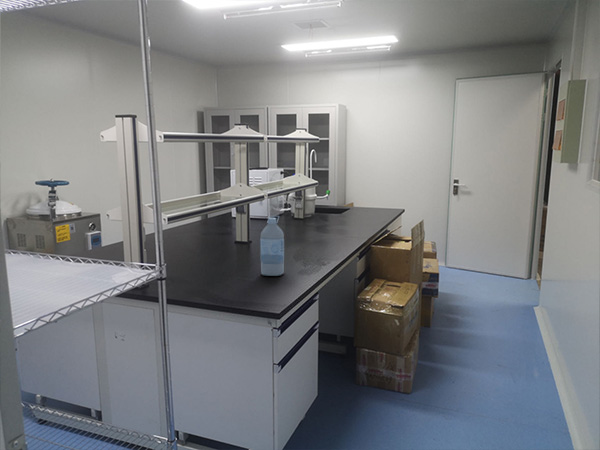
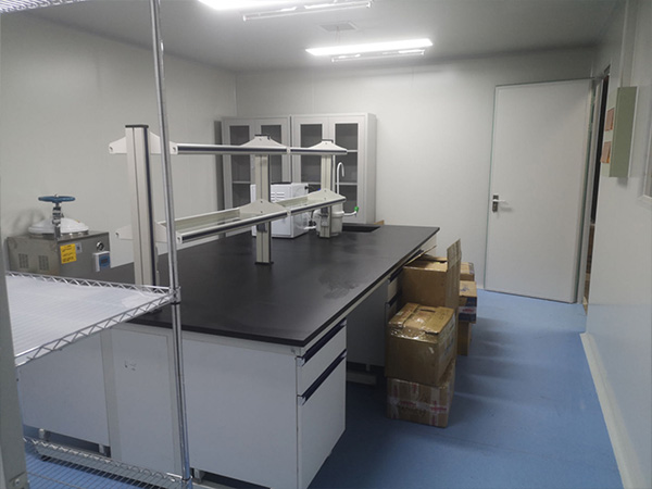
- water bottle [259,215,285,277]
